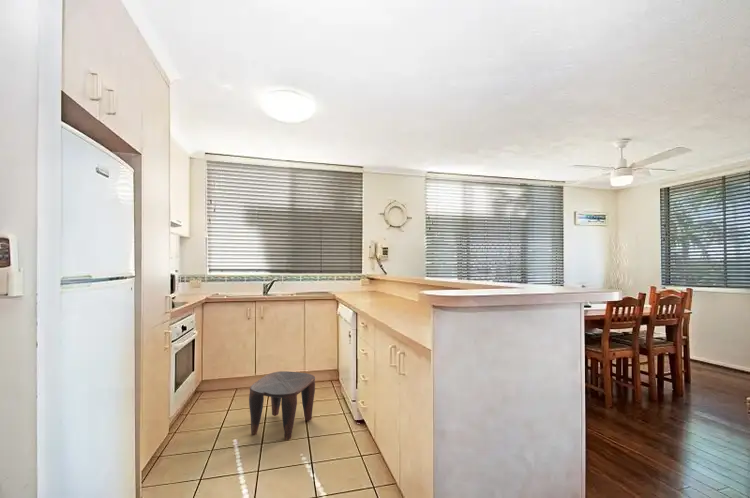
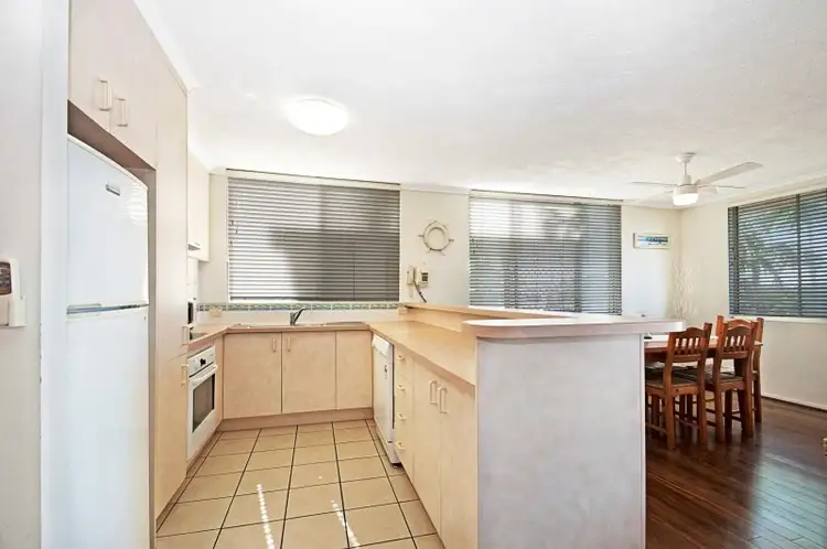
- stool [248,370,316,441]
